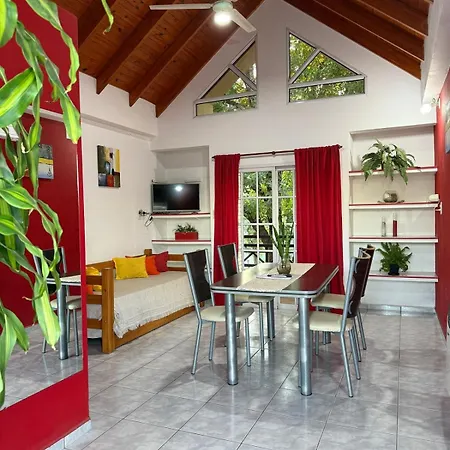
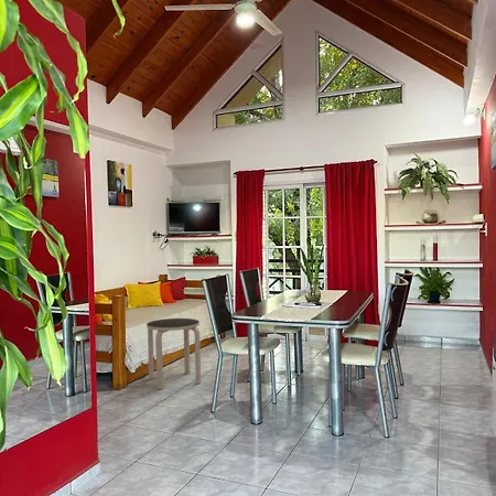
+ side table [145,317,202,390]
